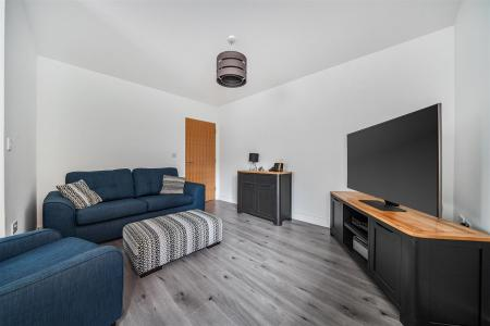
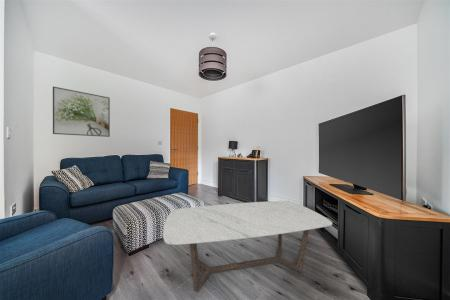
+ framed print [52,86,111,138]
+ coffee table [162,200,333,293]
